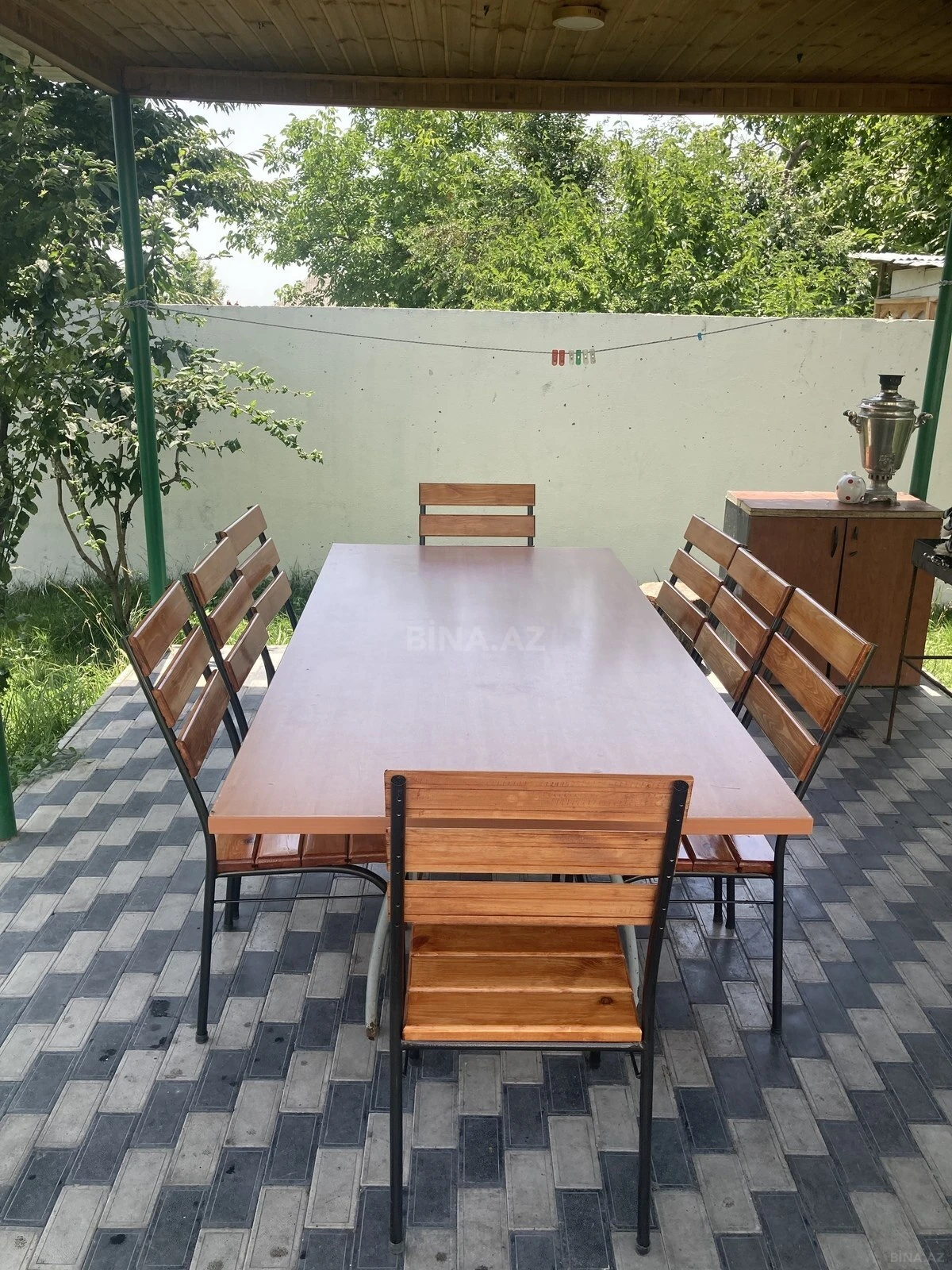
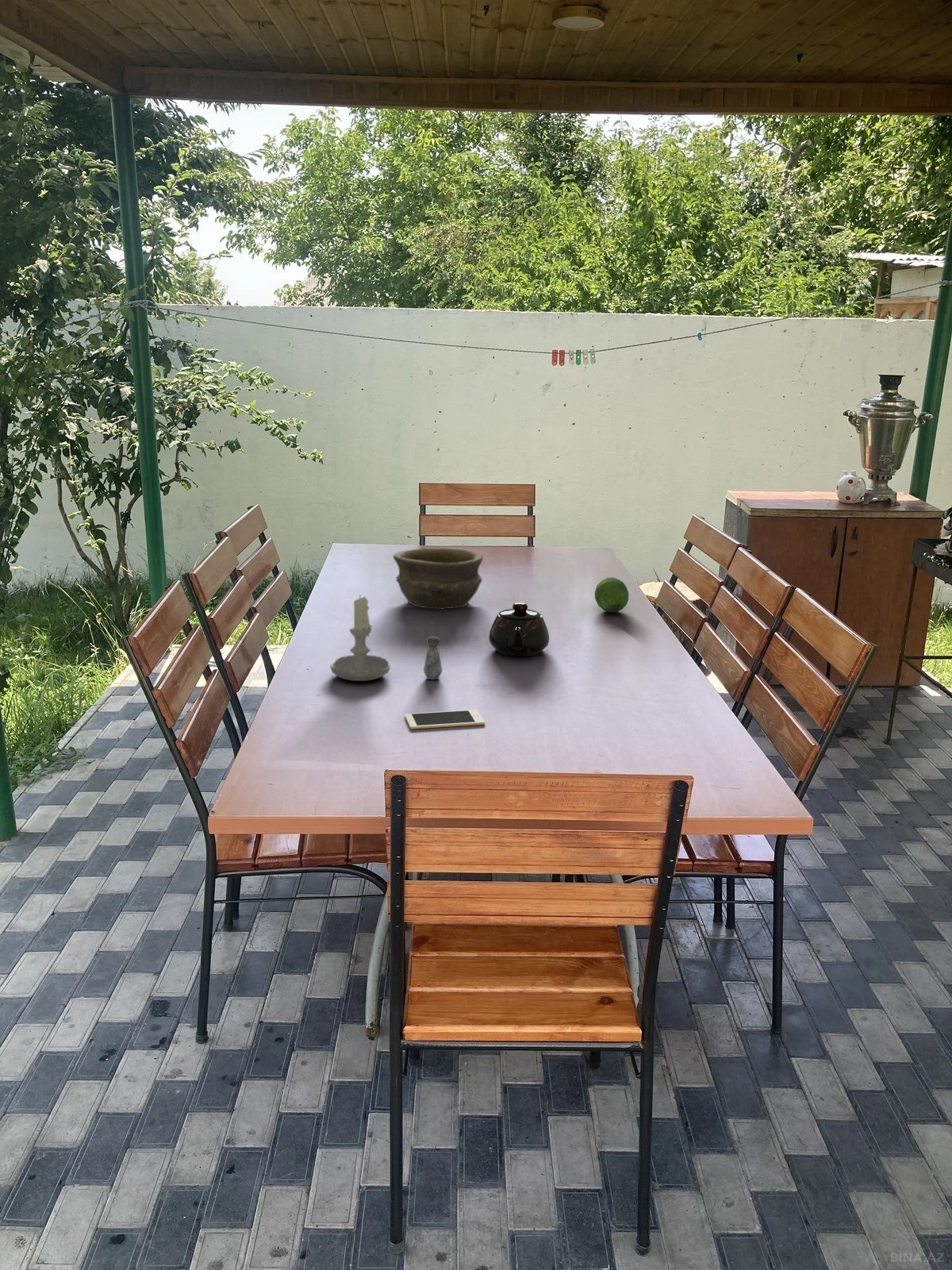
+ salt shaker [423,636,443,680]
+ teapot [488,602,550,657]
+ candle [329,593,391,682]
+ cell phone [405,709,486,729]
+ bowl [393,547,484,610]
+ fruit [594,576,629,613]
